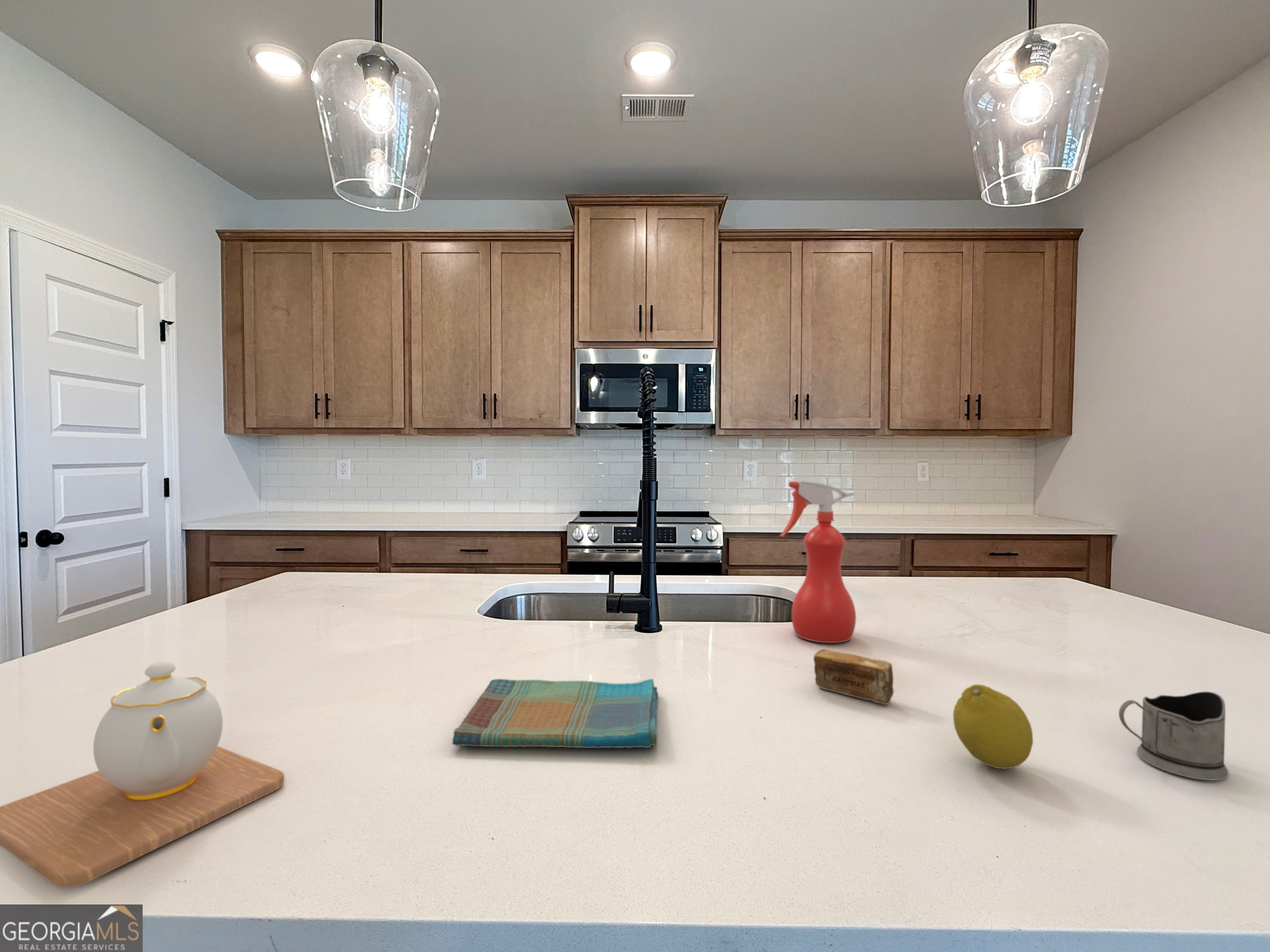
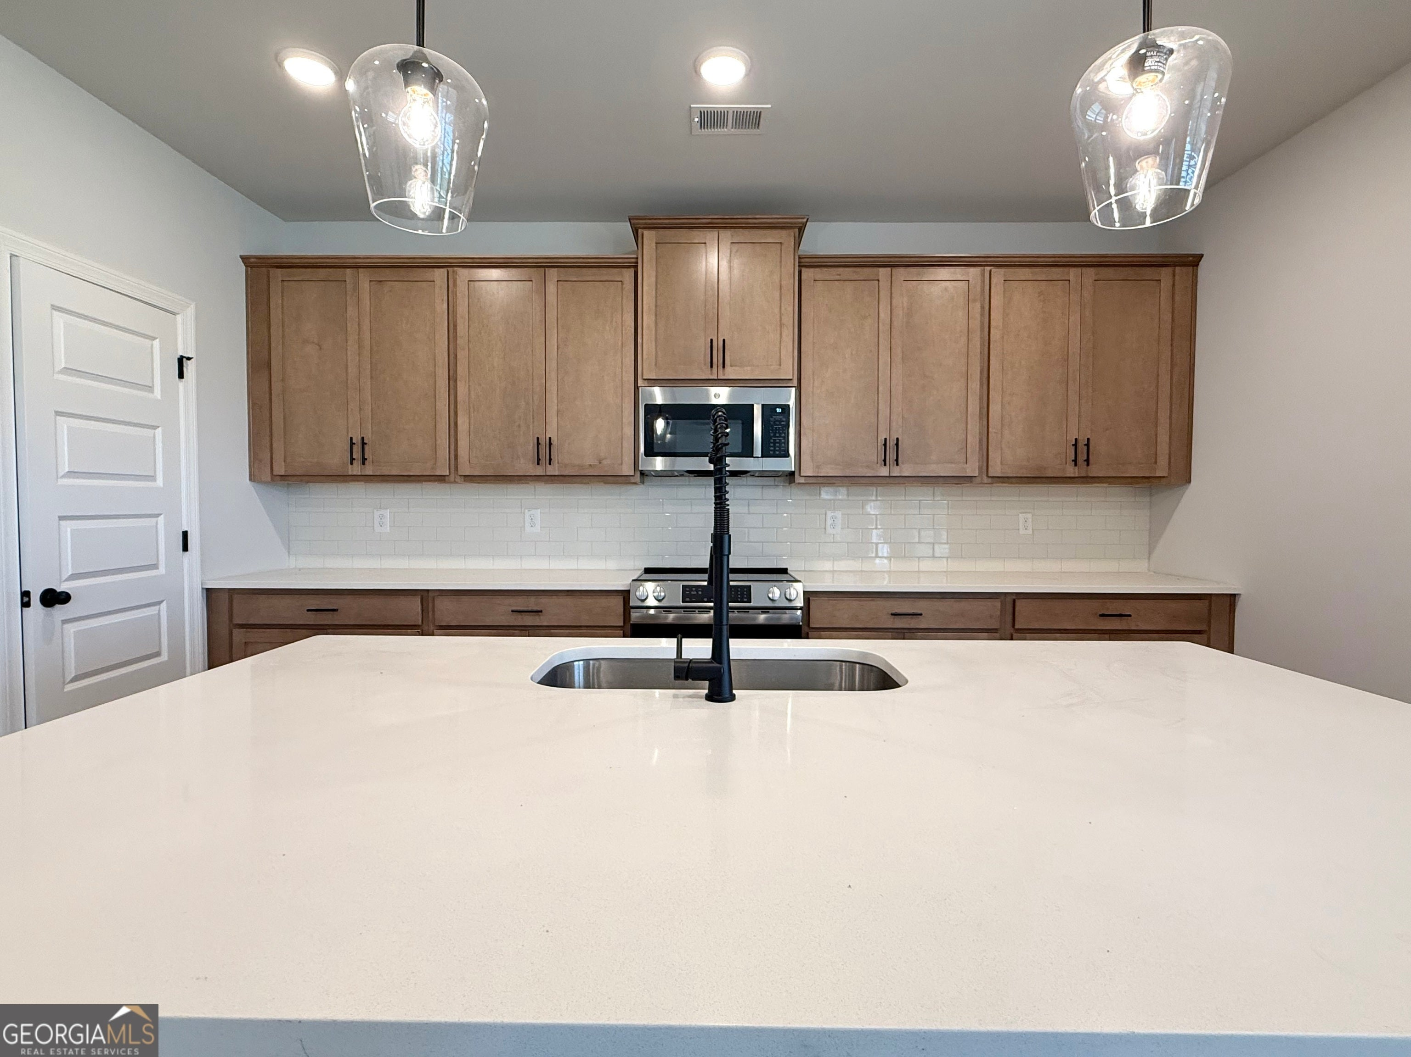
- teapot [0,661,285,888]
- tea glass holder [1118,691,1229,781]
- soap bar [813,649,894,705]
- dish towel [452,678,659,749]
- fruit [953,684,1034,769]
- spray bottle [779,481,857,643]
